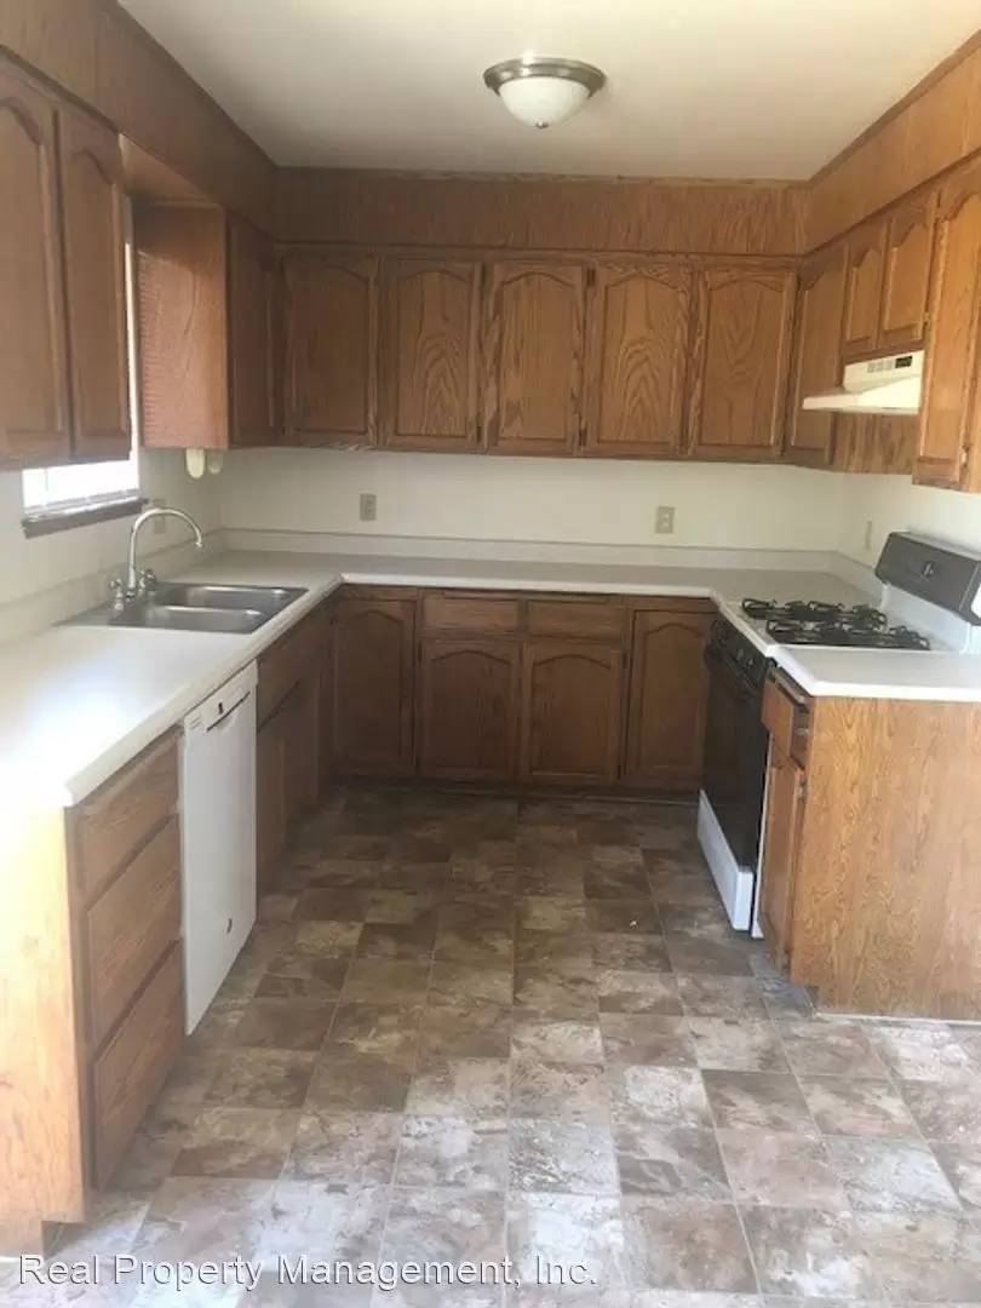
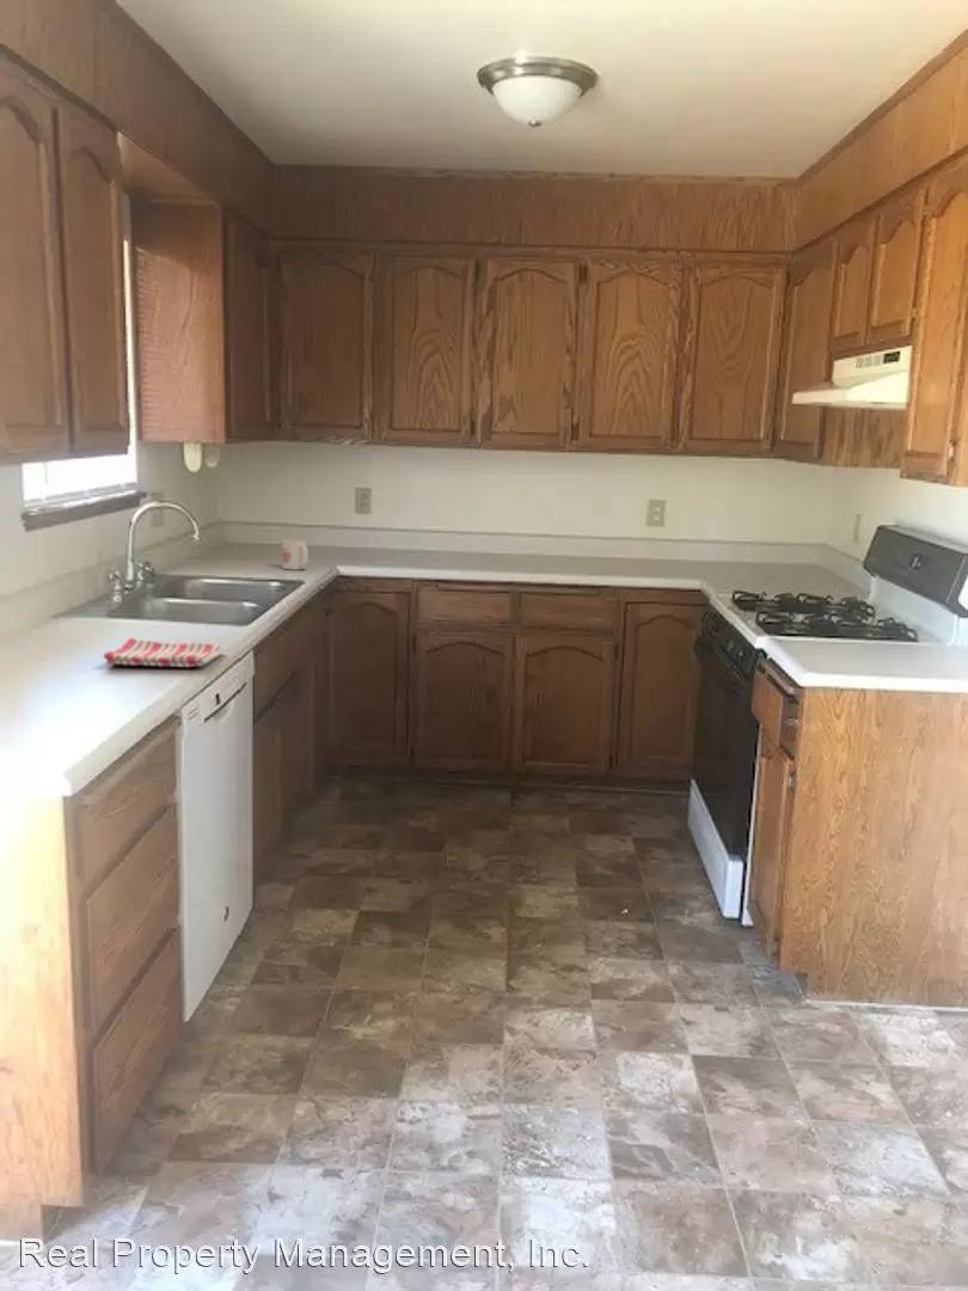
+ mug [281,539,310,570]
+ dish towel [103,636,225,668]
